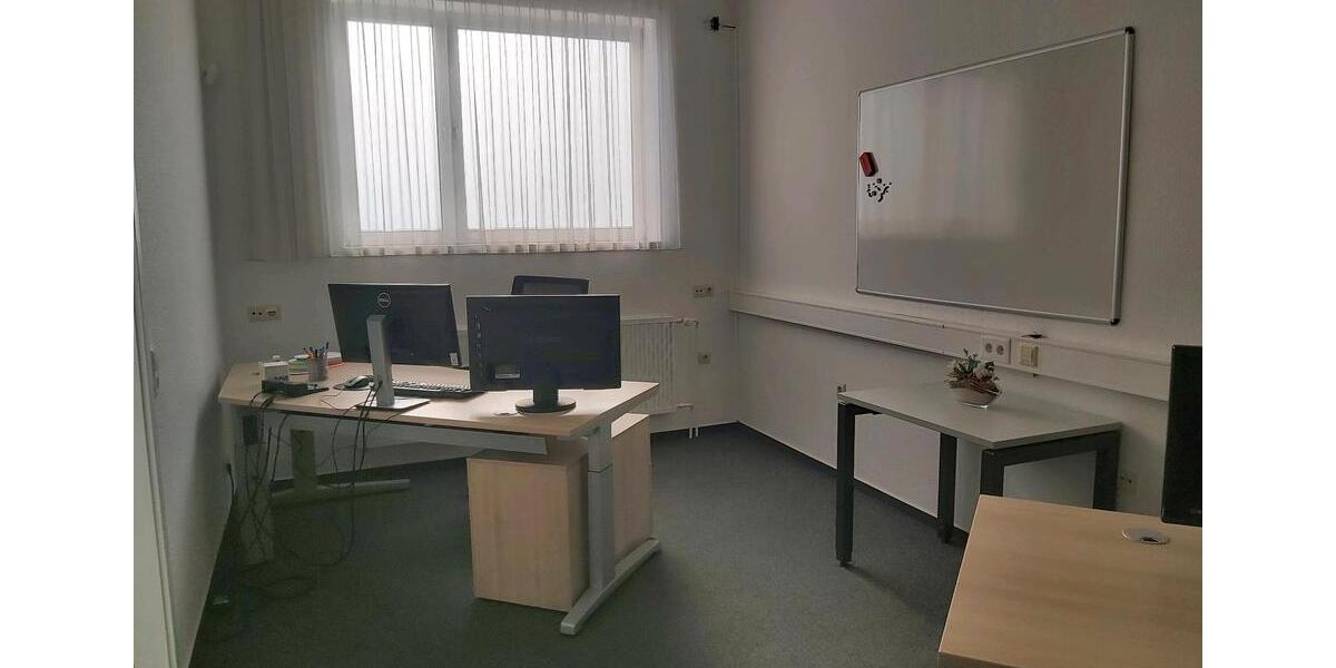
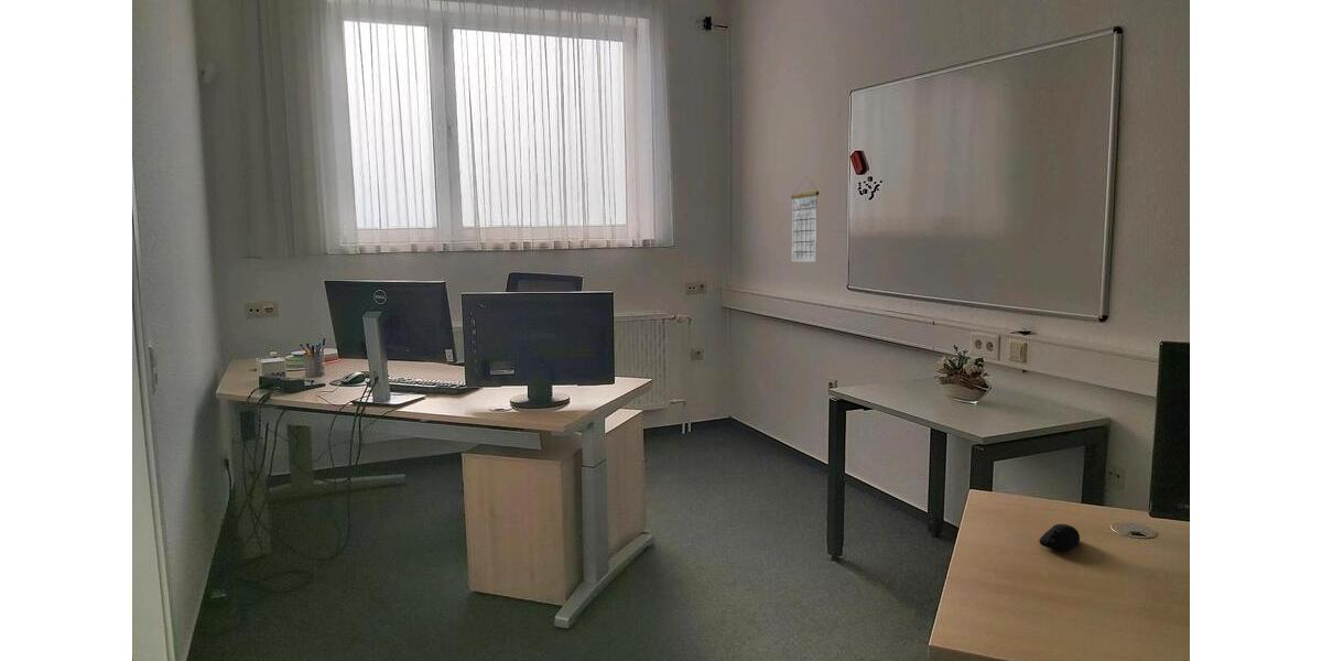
+ computer mouse [1038,523,1081,552]
+ calendar [790,177,820,263]
